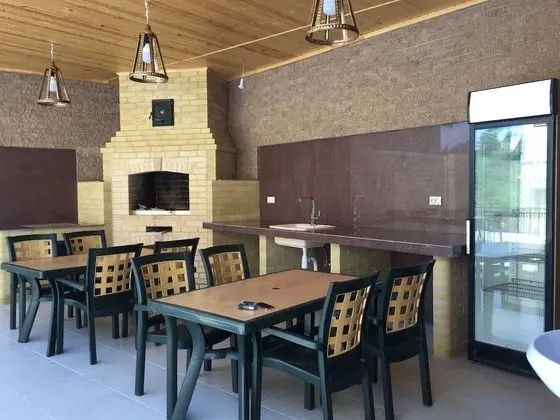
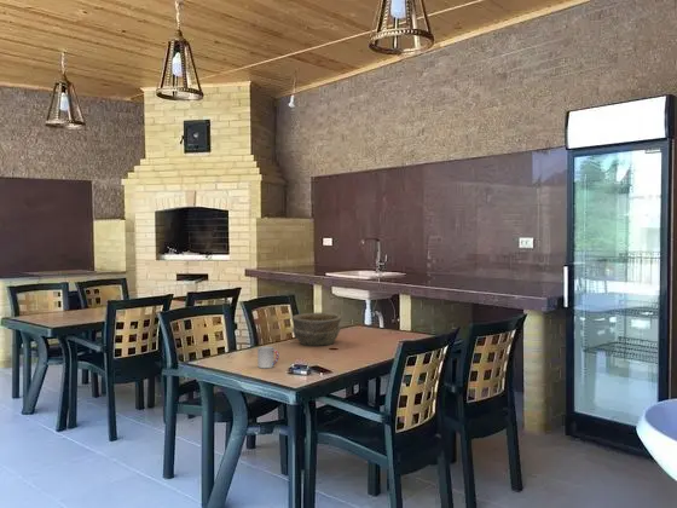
+ bowl [291,311,343,347]
+ cup [256,346,280,369]
